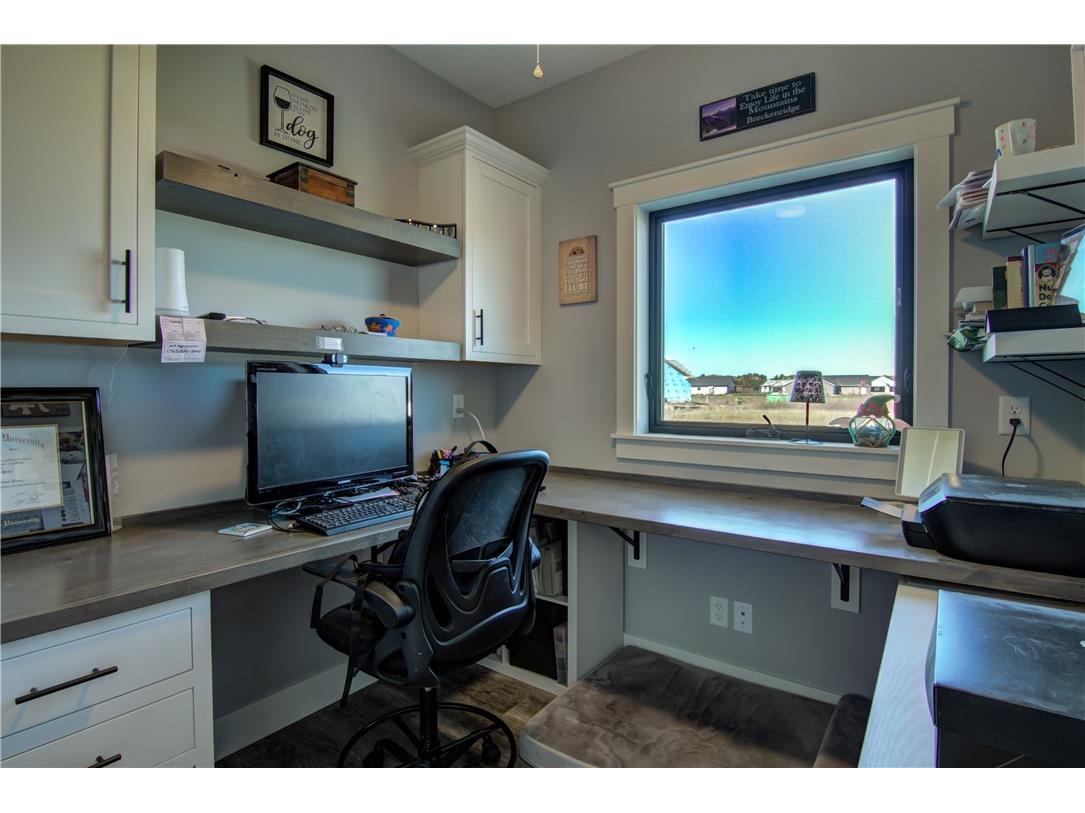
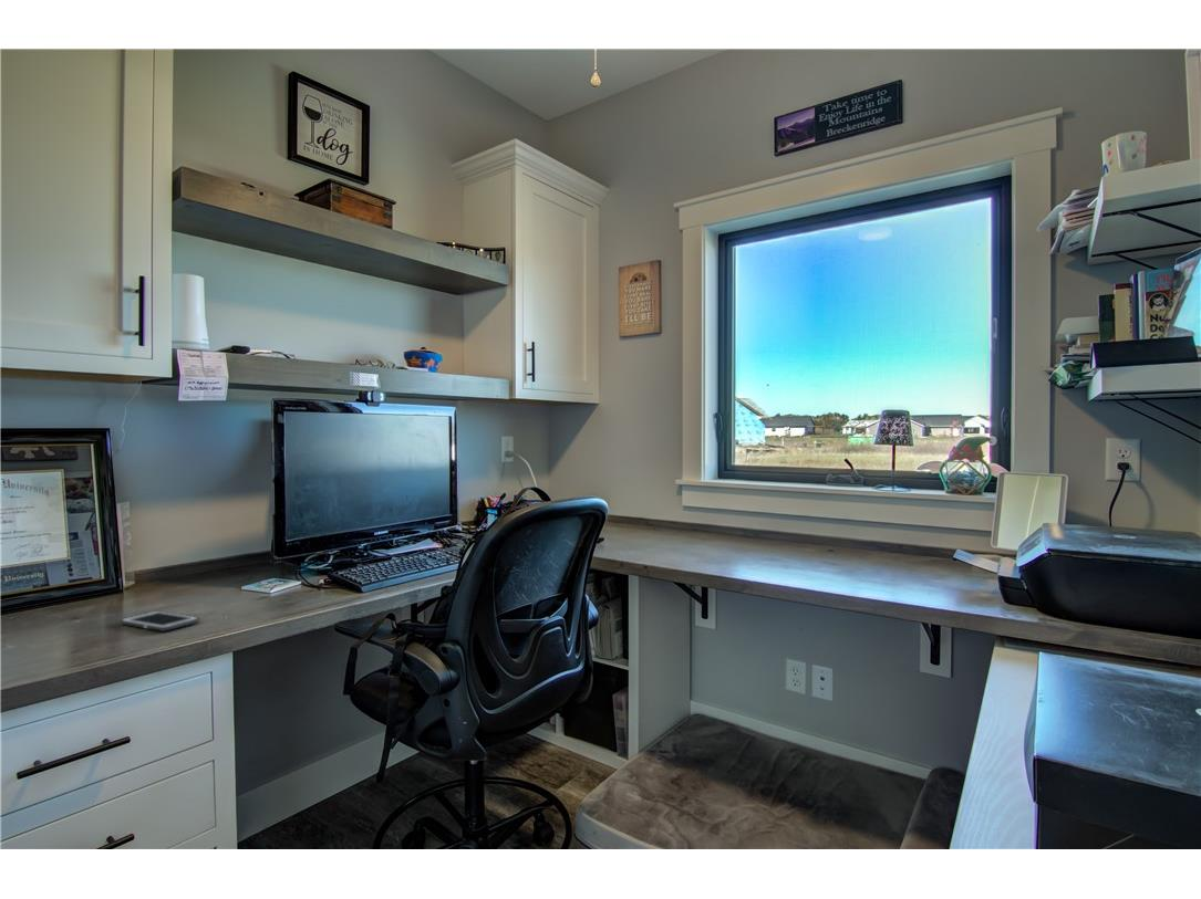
+ cell phone [120,610,200,633]
